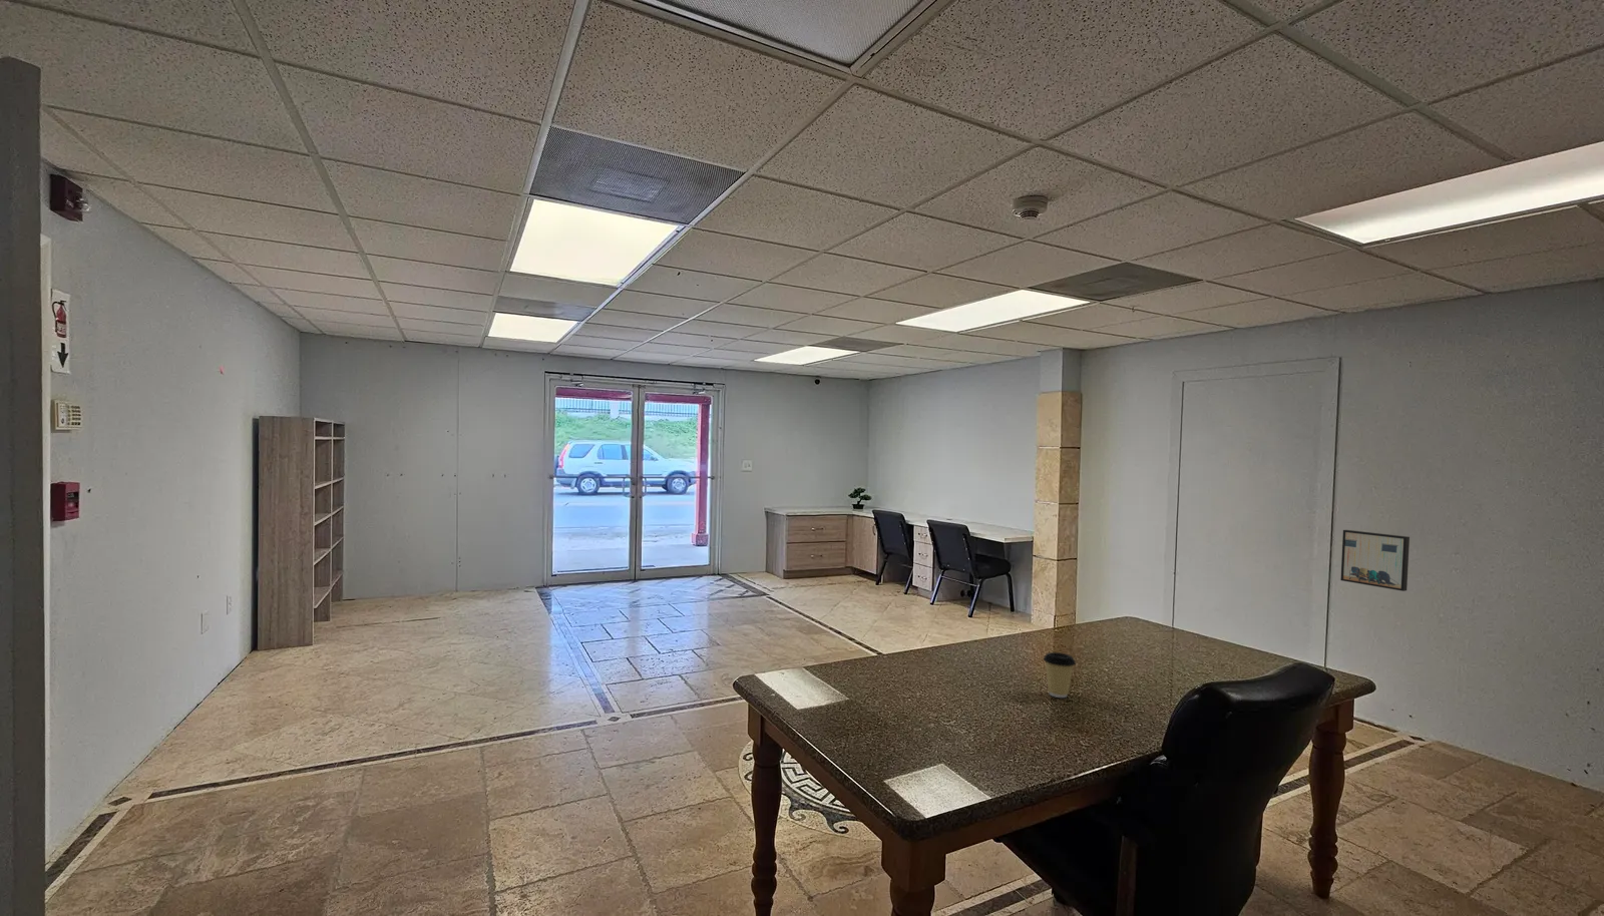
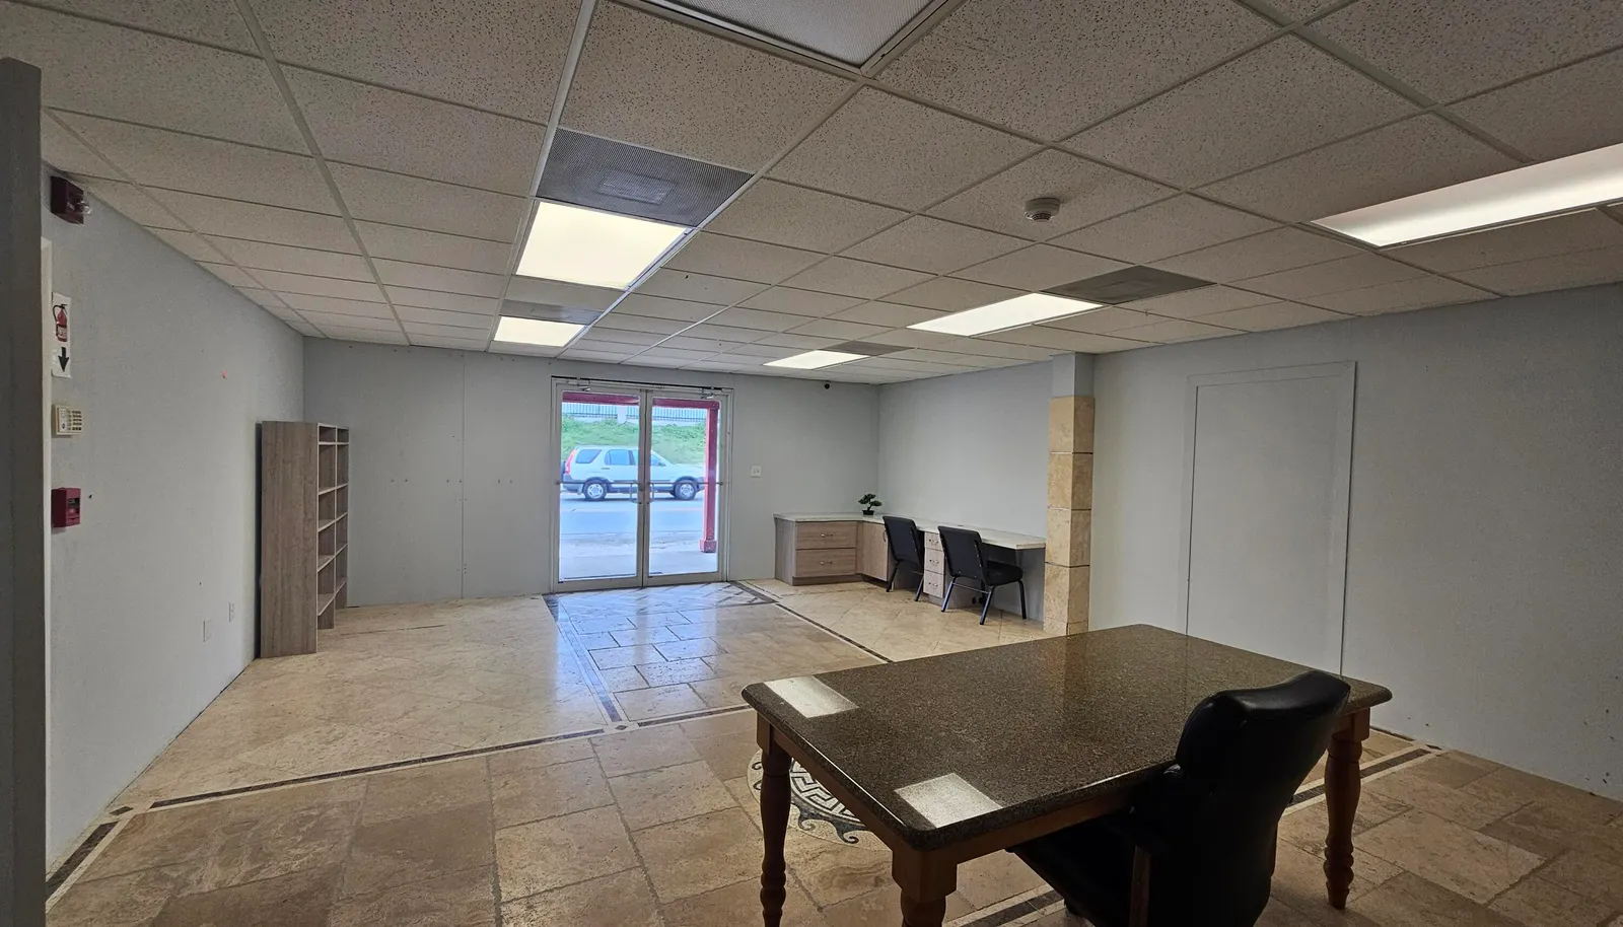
- coffee cup [1042,652,1076,698]
- wall art [1341,530,1410,592]
